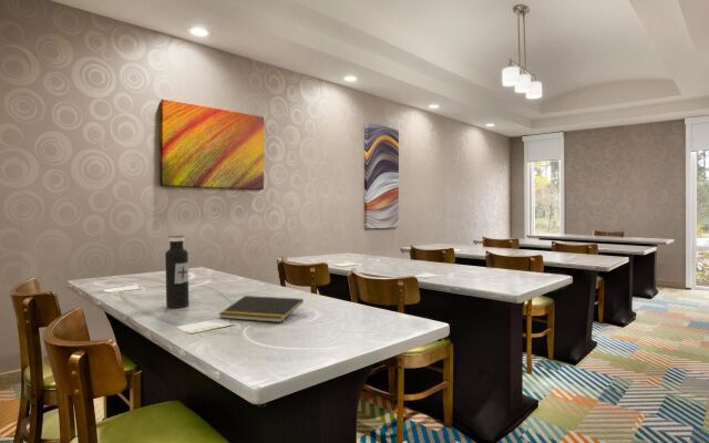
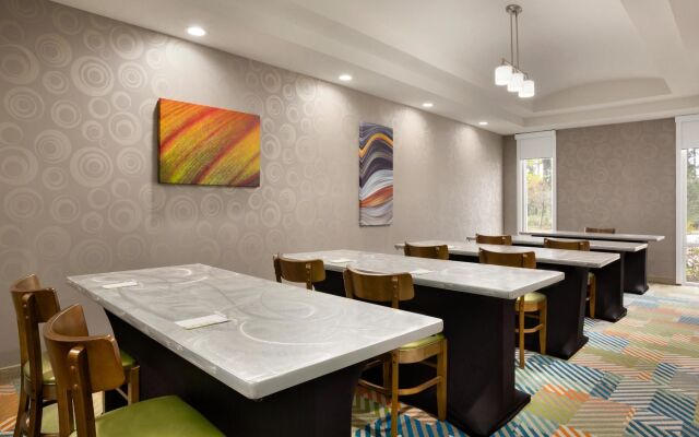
- notepad [217,295,305,323]
- water bottle [164,235,191,309]
